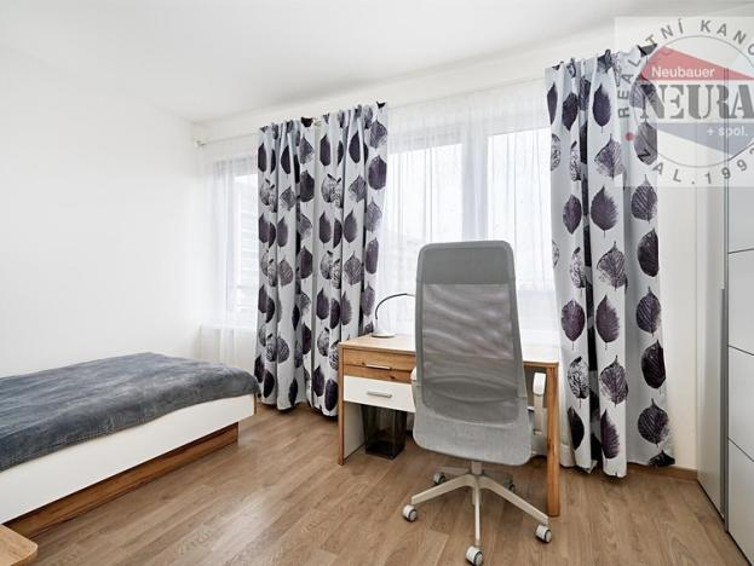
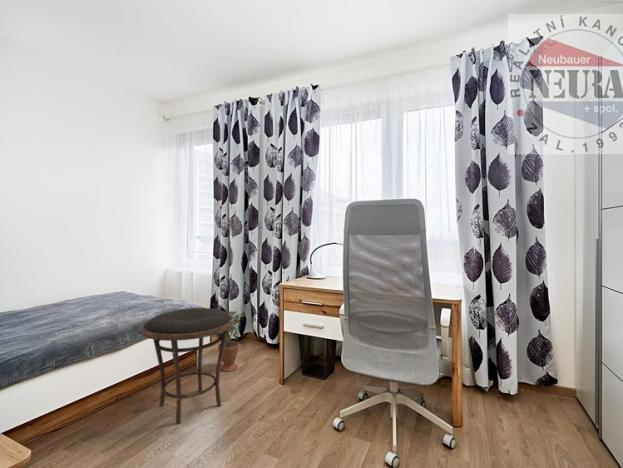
+ side table [140,307,235,425]
+ potted plant [217,308,245,373]
